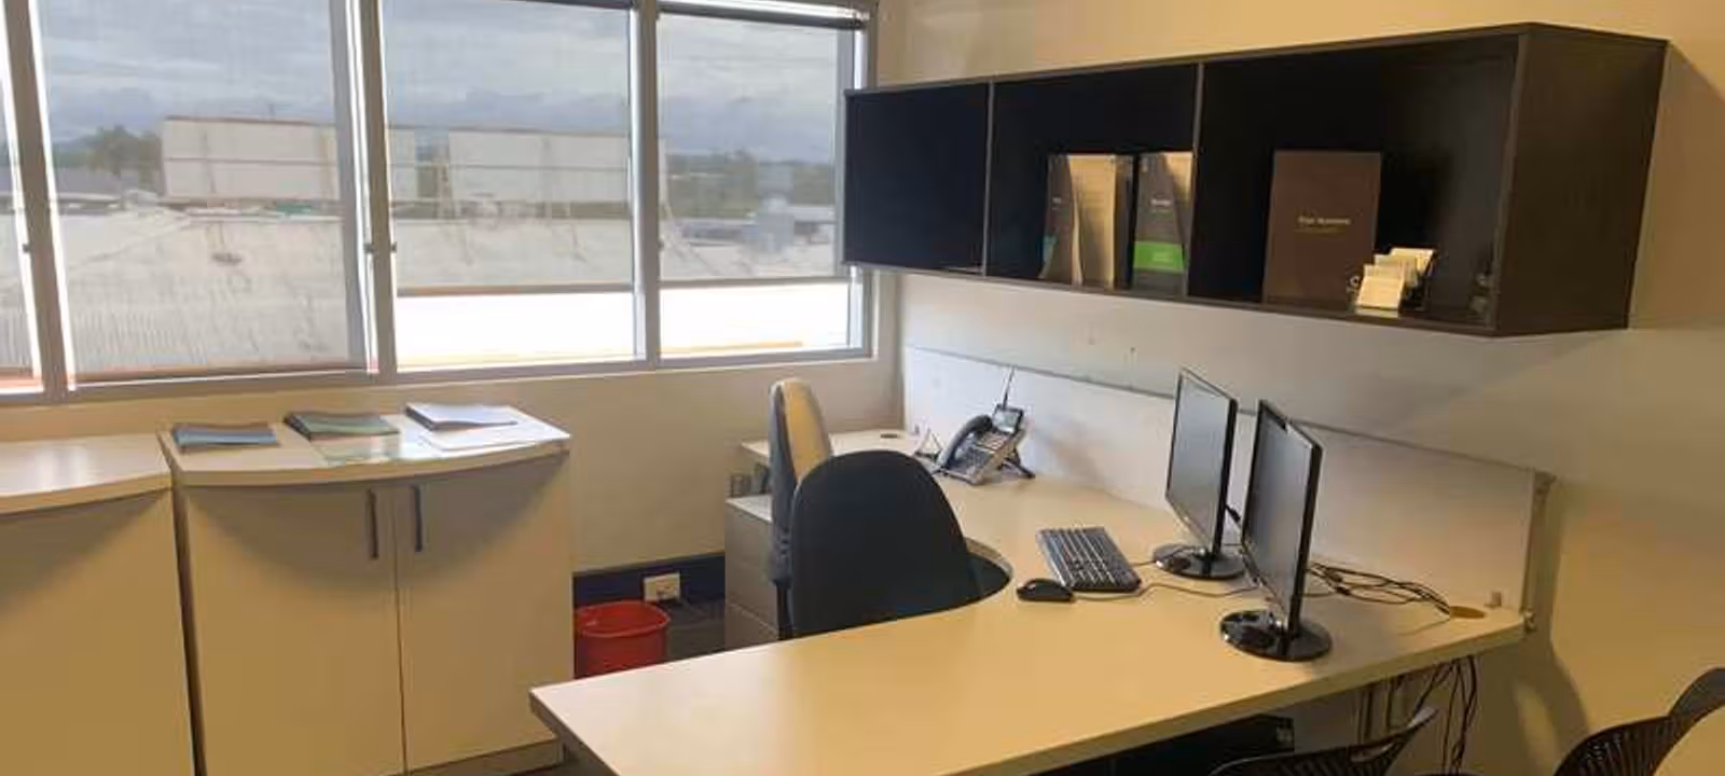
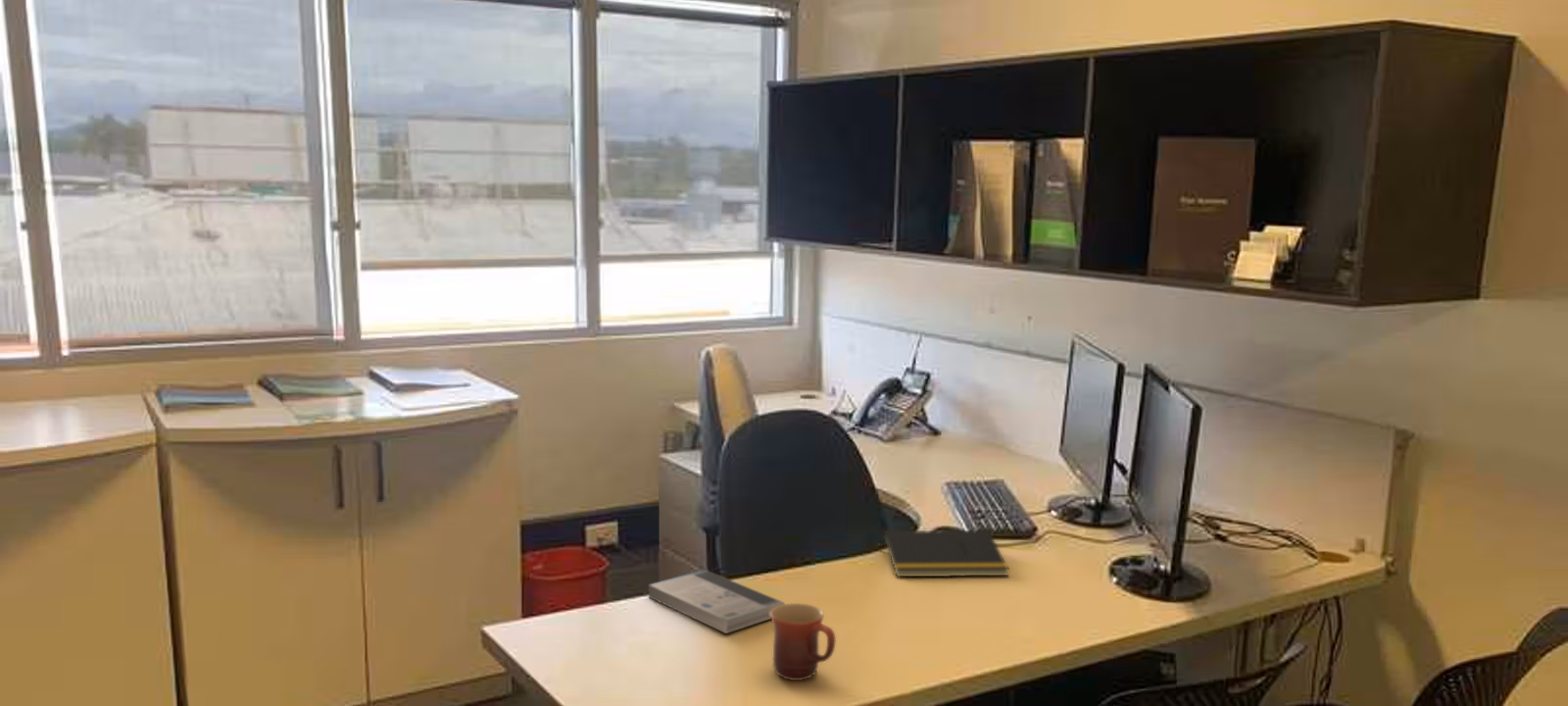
+ mug [770,602,837,681]
+ notepad [879,530,1010,578]
+ book [647,569,786,634]
